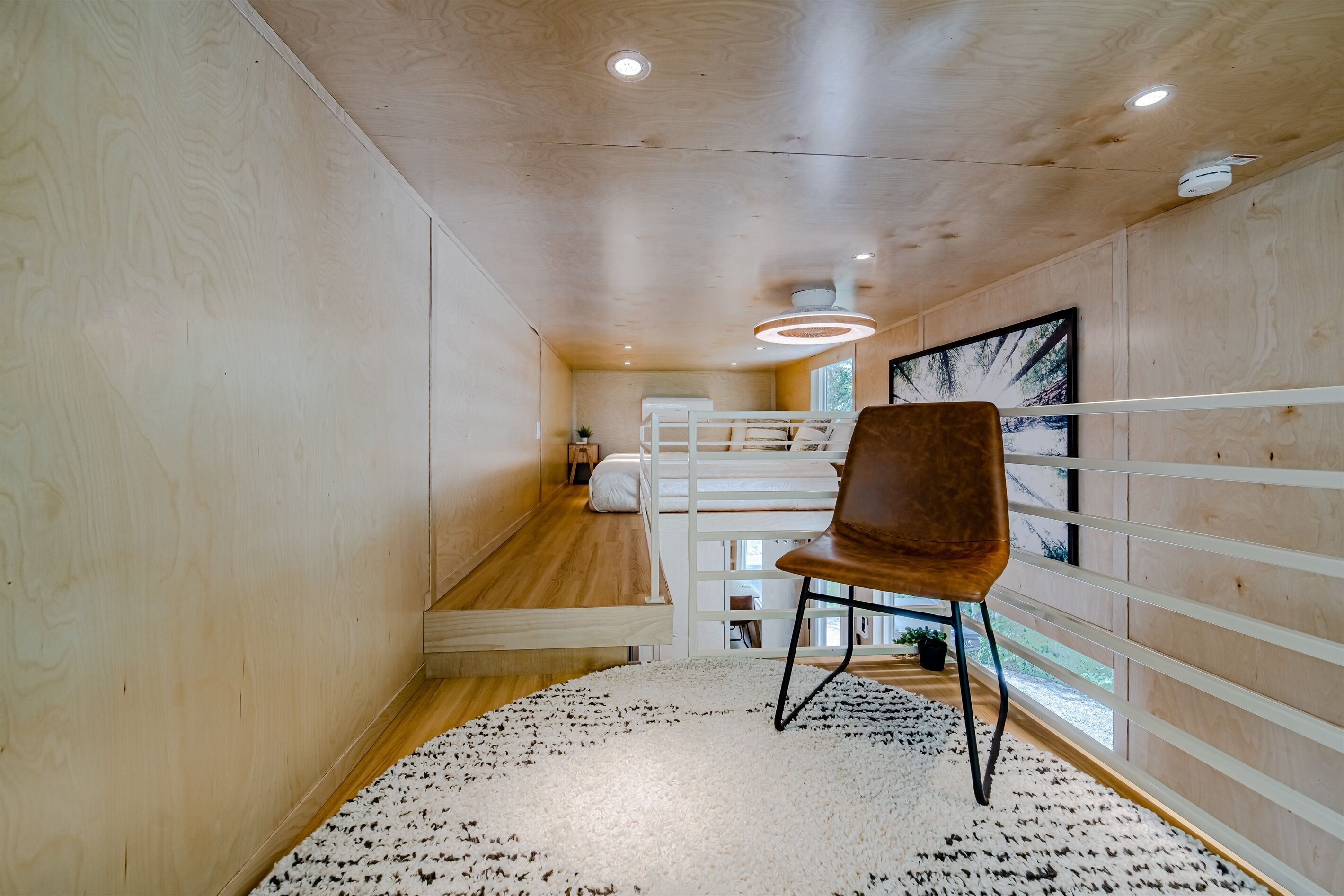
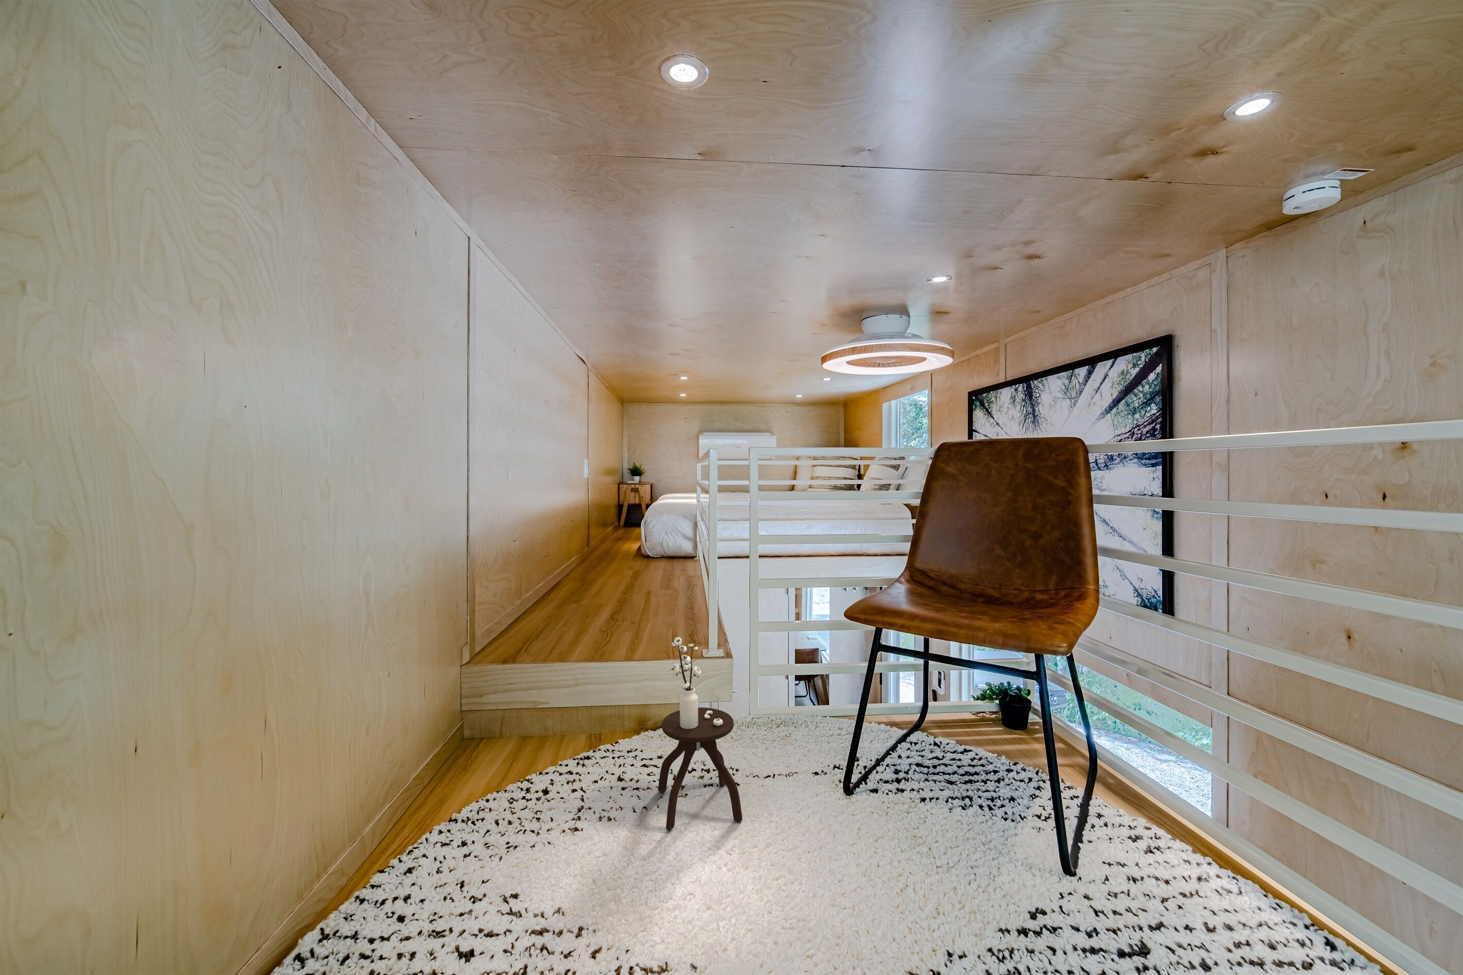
+ side table [657,634,742,831]
